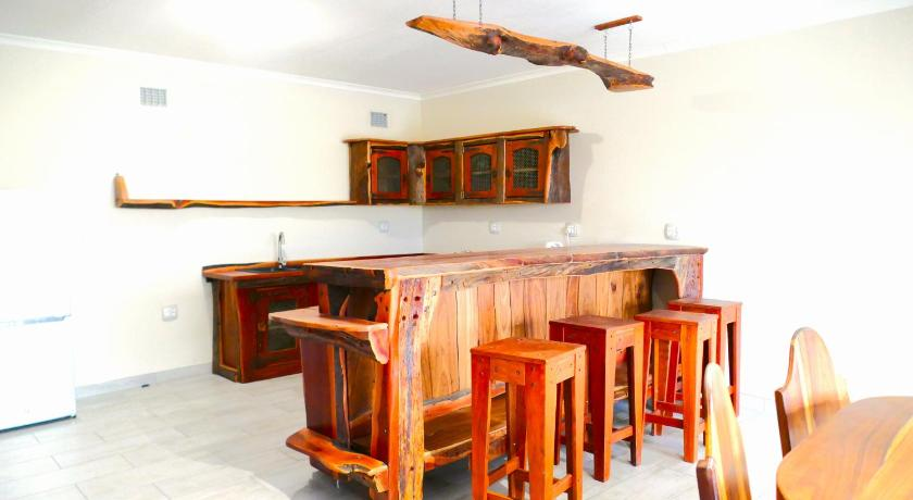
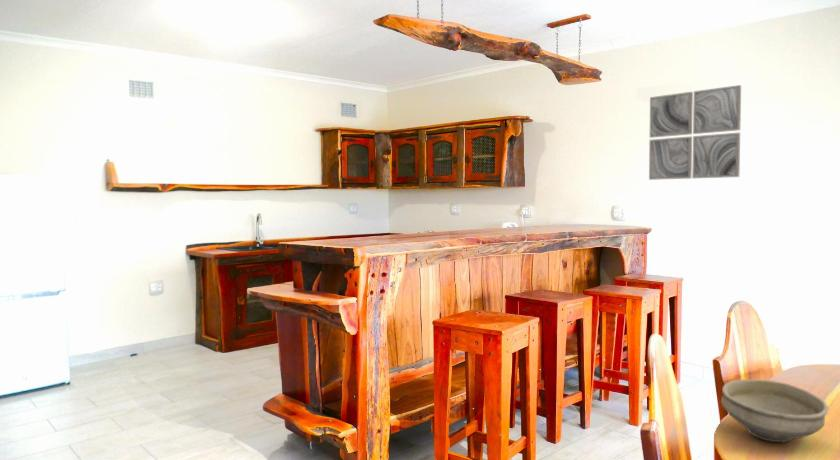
+ bowl [720,378,829,443]
+ wall art [648,84,742,181]
